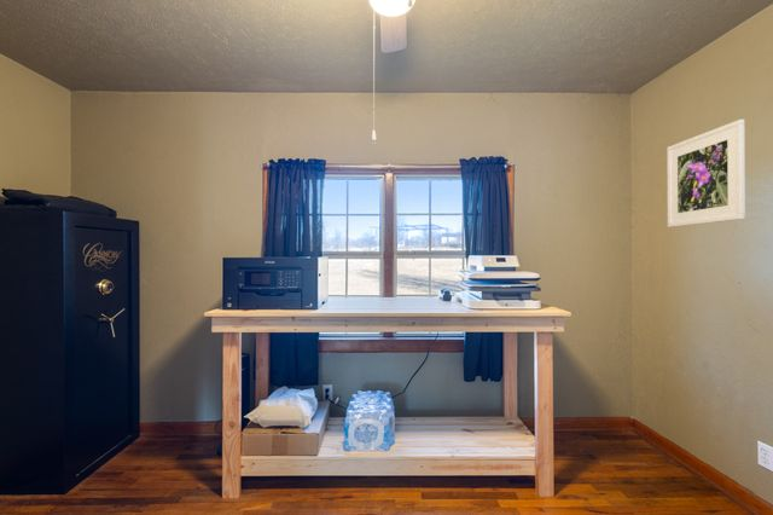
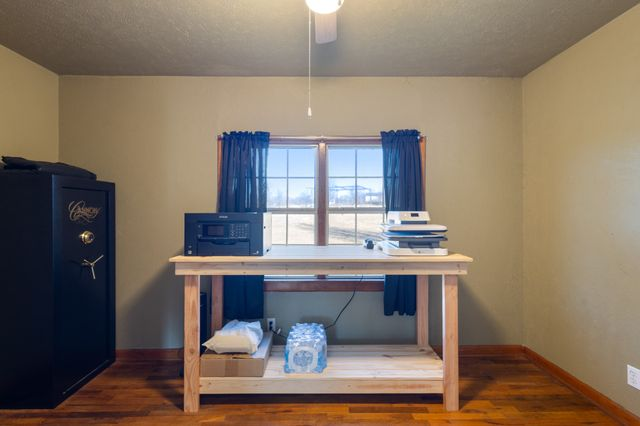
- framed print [667,118,746,228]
